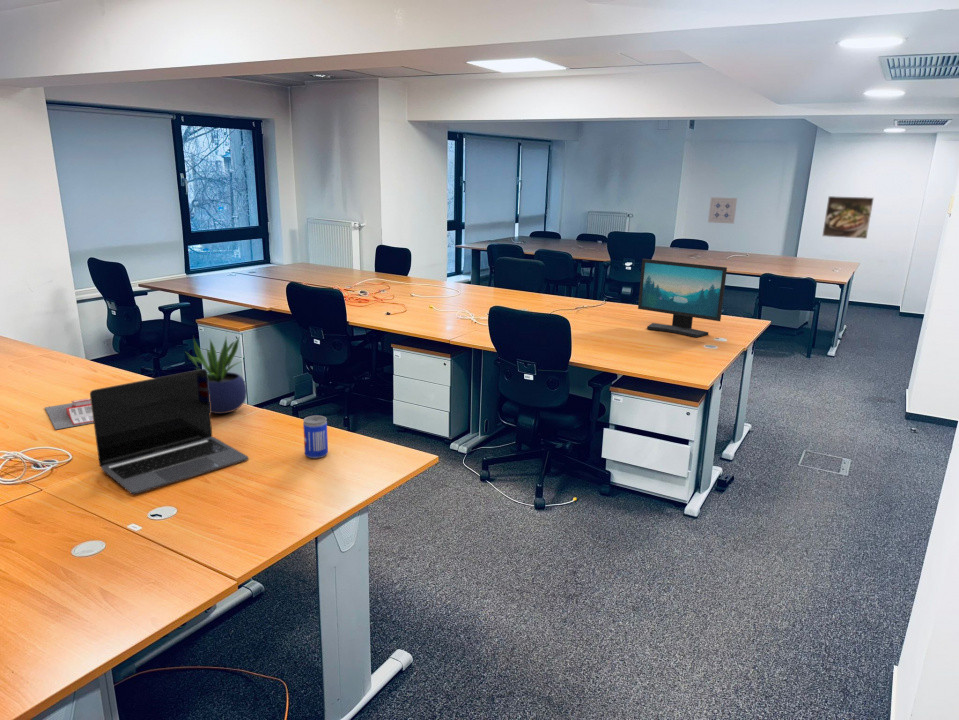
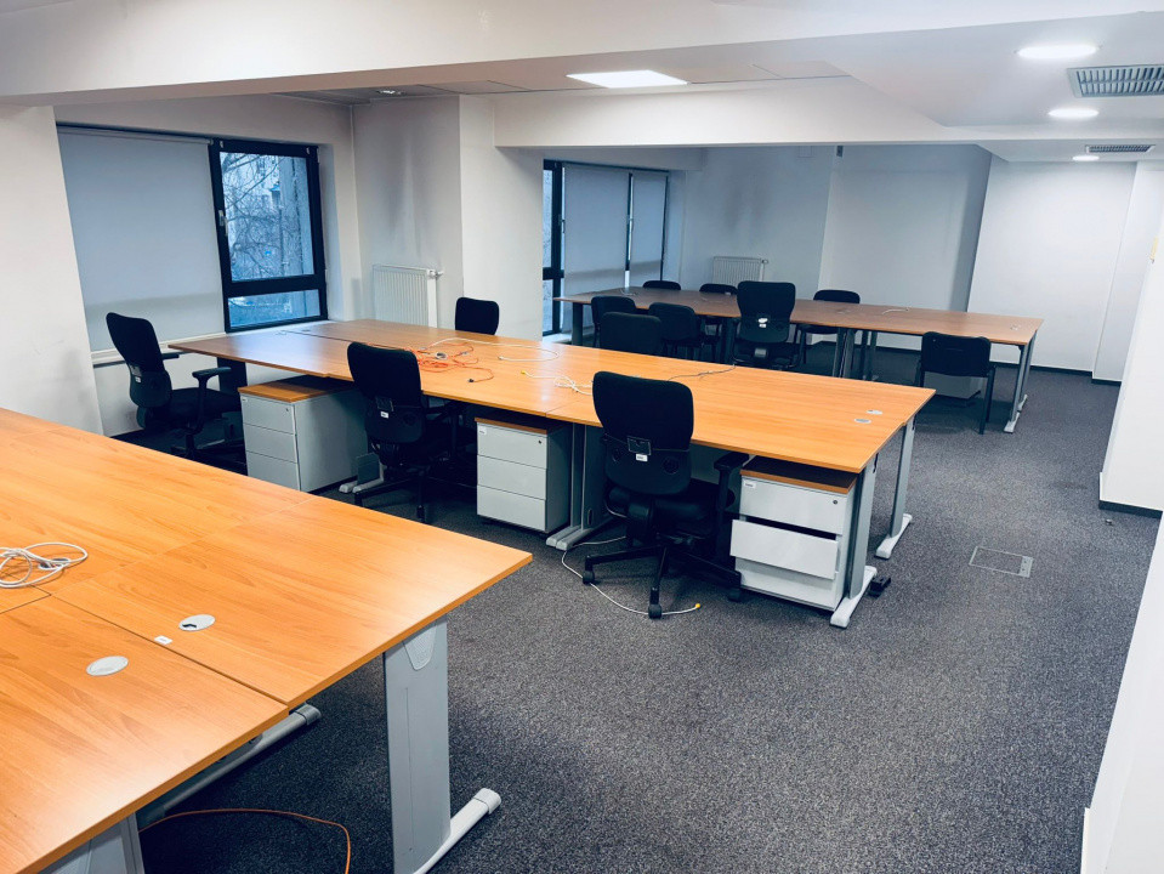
- potted plant [185,330,248,415]
- laptop [89,368,250,495]
- wall art [707,196,738,225]
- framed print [821,195,875,240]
- beer can [302,415,329,460]
- computer monitor [637,258,728,338]
- book [44,397,94,430]
